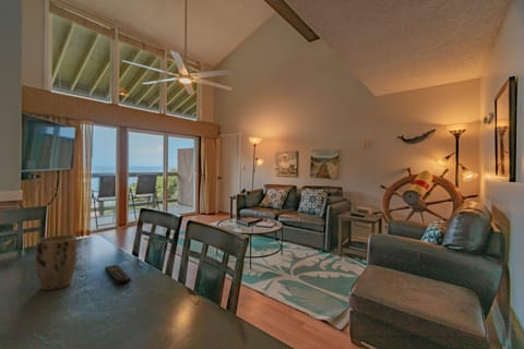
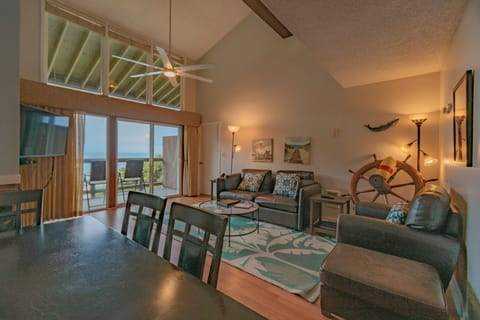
- plant pot [34,233,78,291]
- remote control [104,264,132,286]
